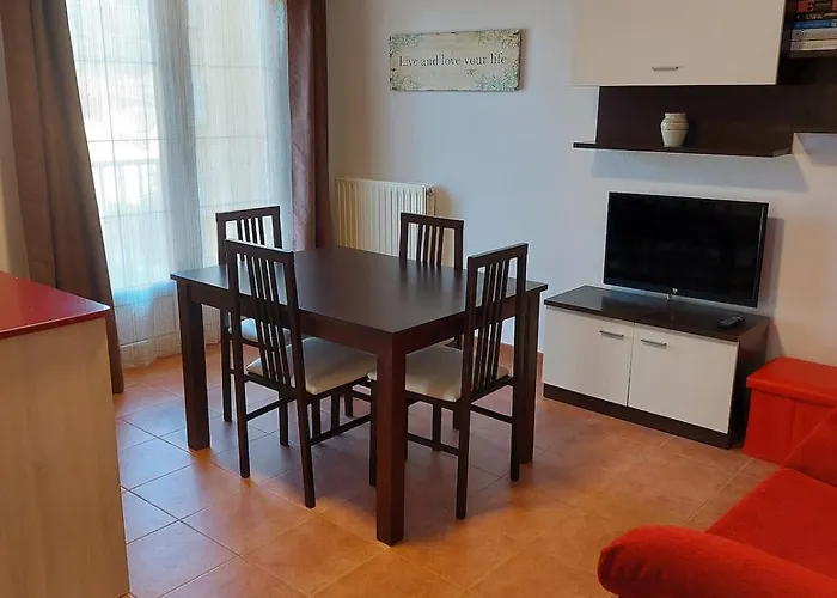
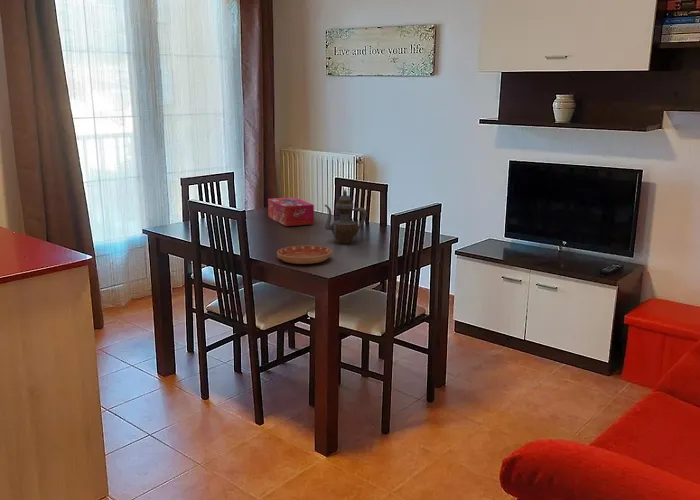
+ saucer [276,245,333,265]
+ tissue box [267,196,315,227]
+ teapot [323,189,368,245]
